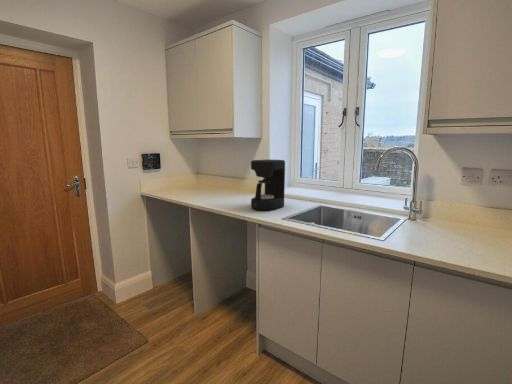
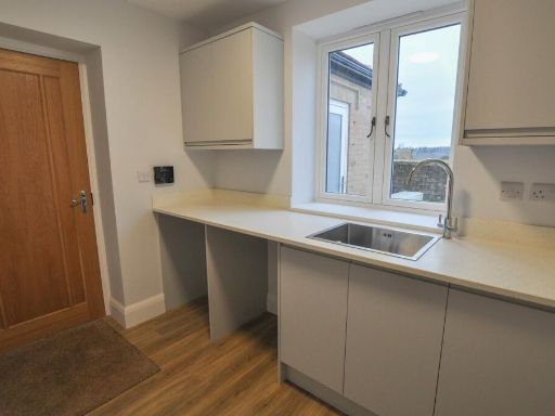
- coffee maker [250,159,286,211]
